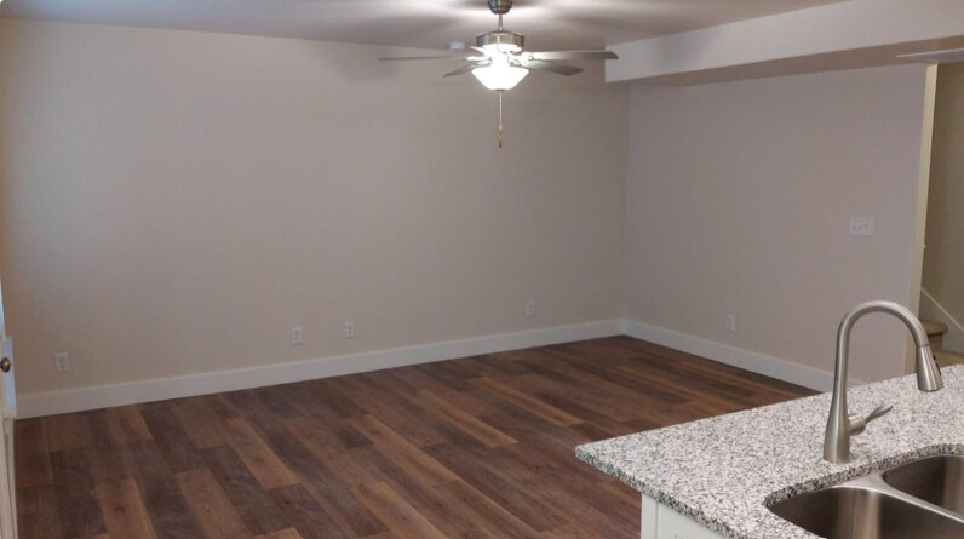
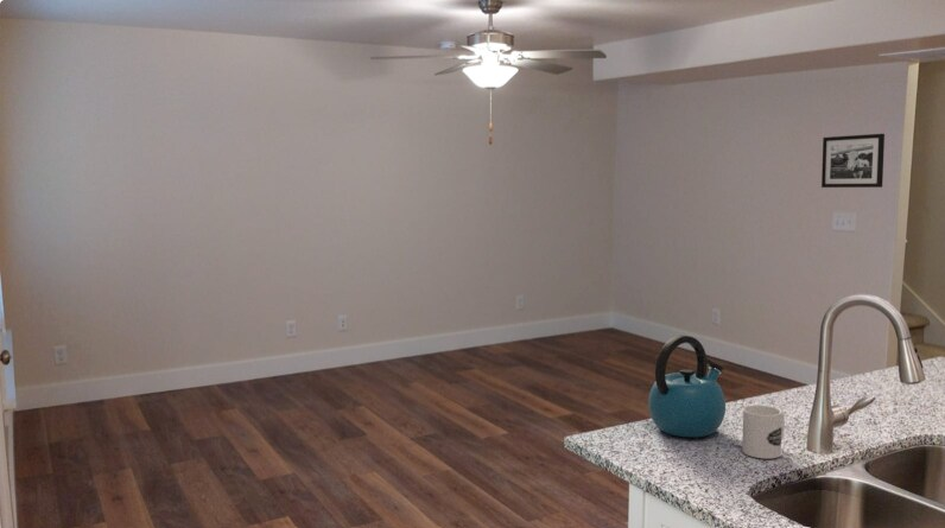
+ picture frame [820,133,886,189]
+ kettle [647,335,727,438]
+ mug [741,403,786,460]
